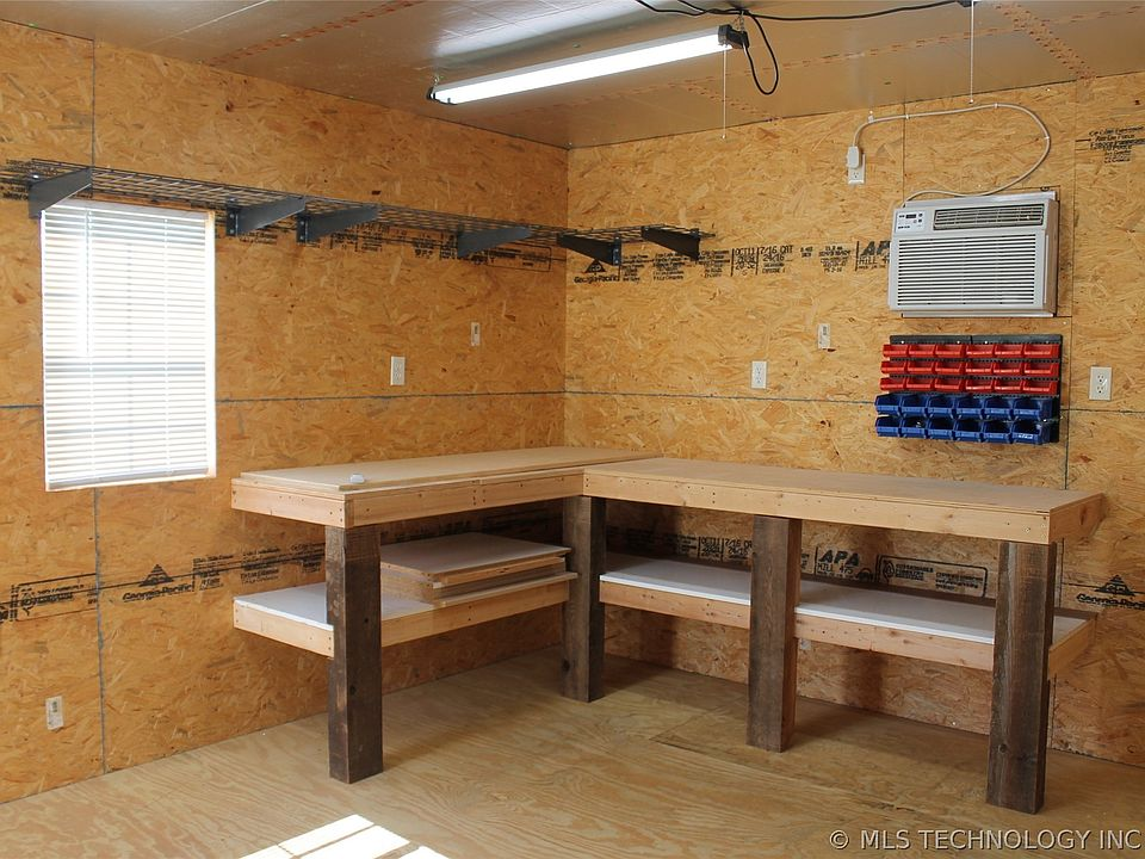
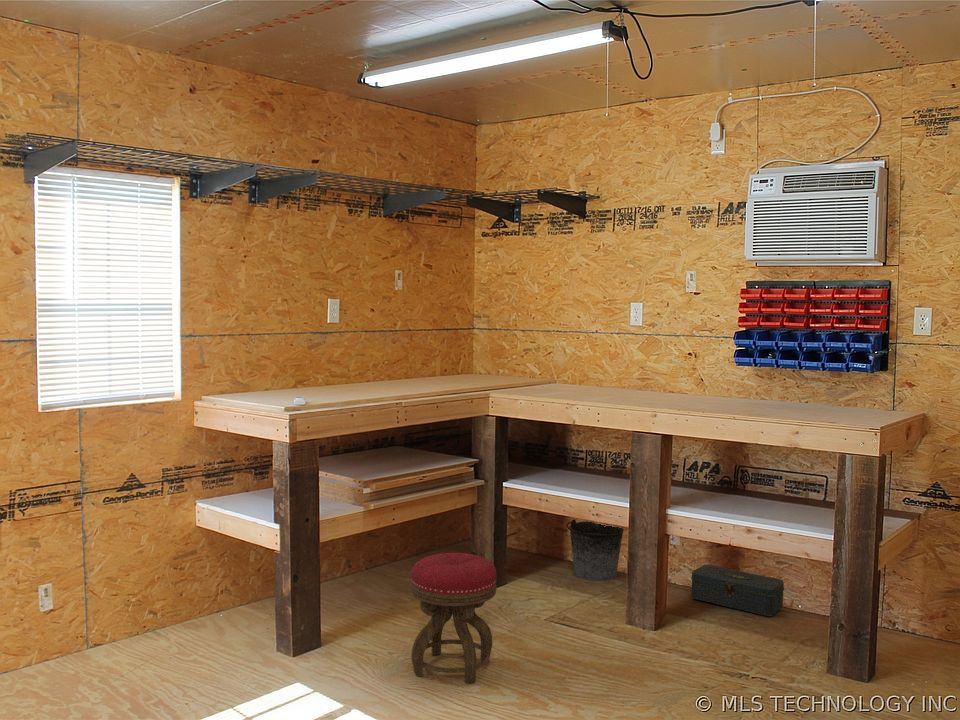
+ toolbox [690,564,785,617]
+ bucket [565,518,625,581]
+ stool [410,552,498,684]
